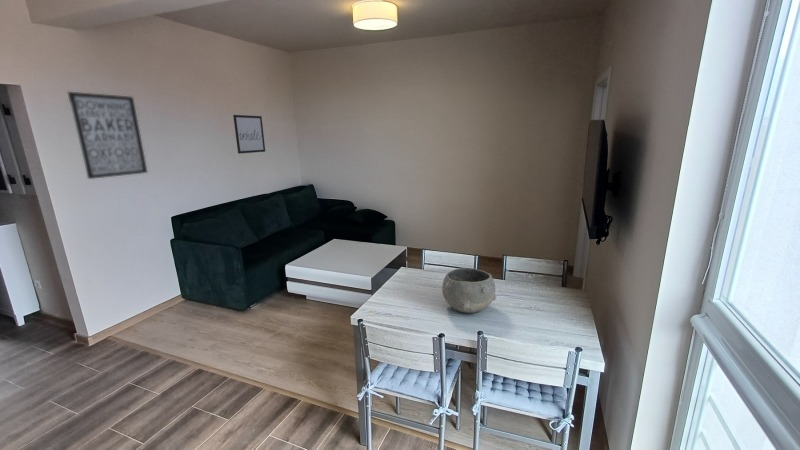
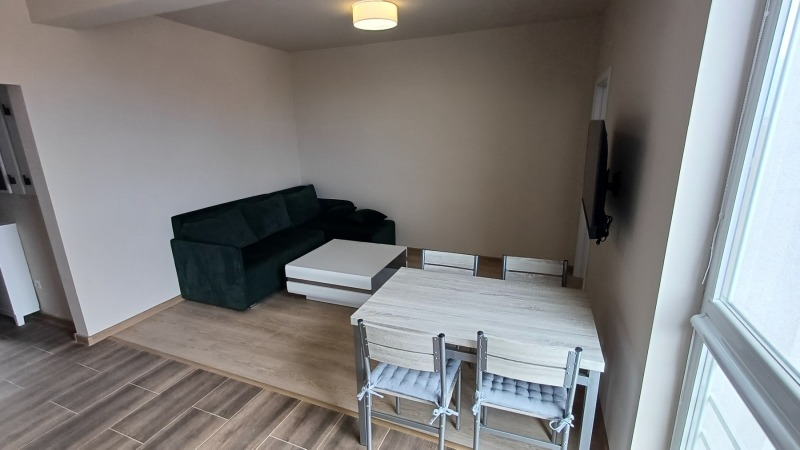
- bowl [441,267,497,314]
- wall art [67,91,149,180]
- wall art [232,114,266,155]
